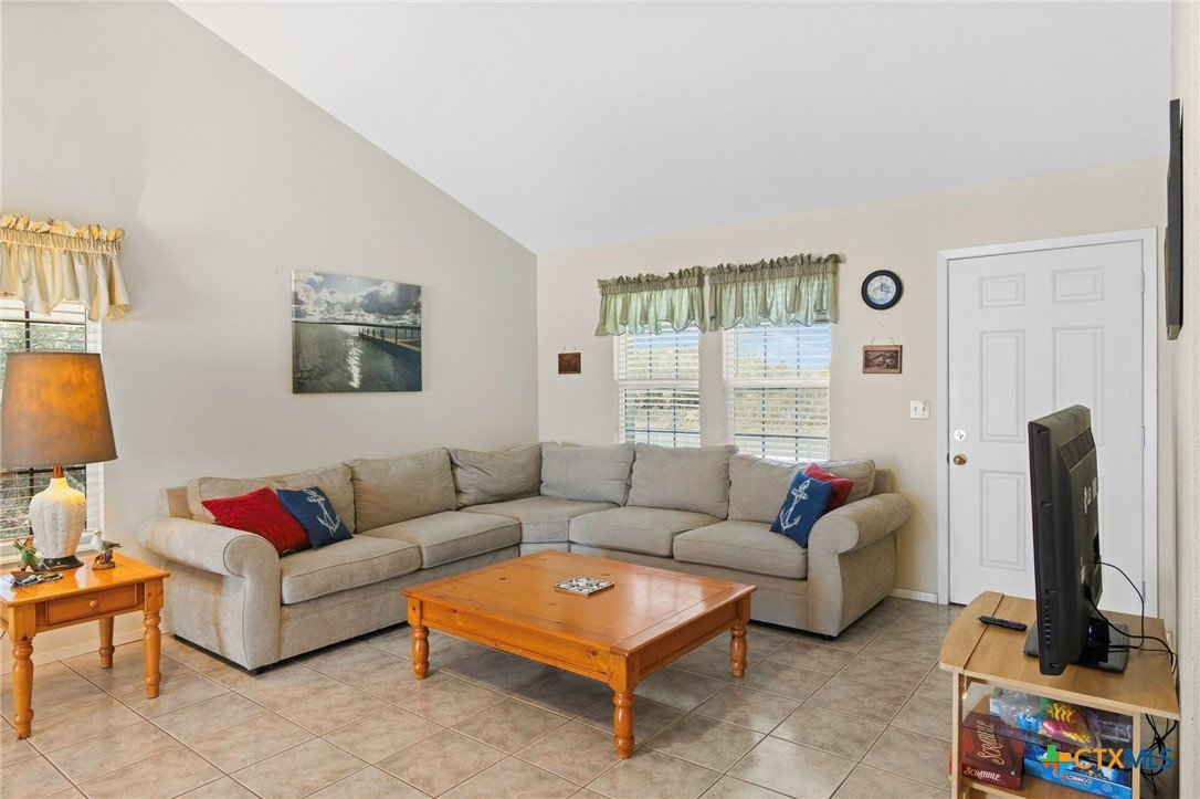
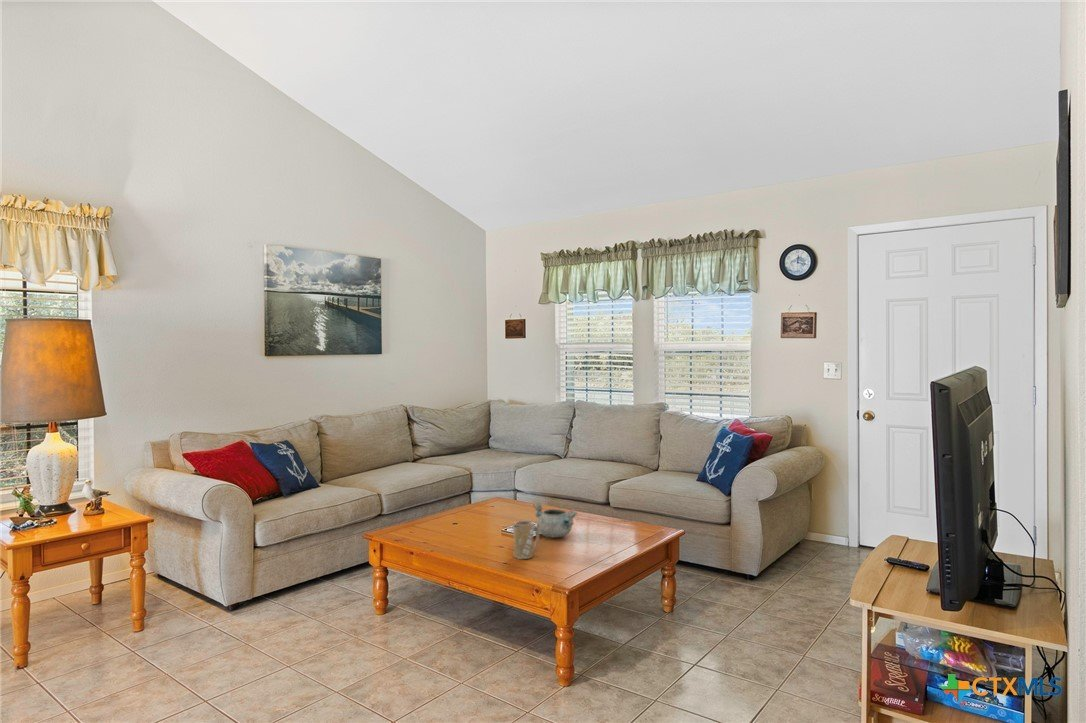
+ decorative bowl [532,502,578,539]
+ mug [512,520,541,560]
